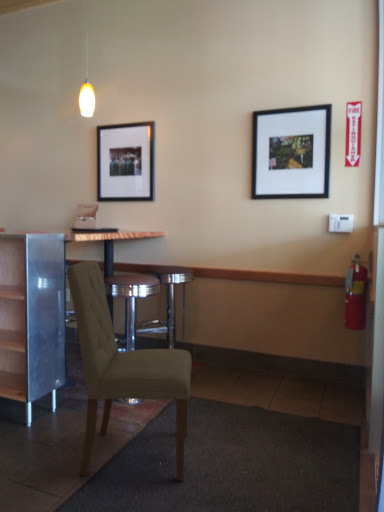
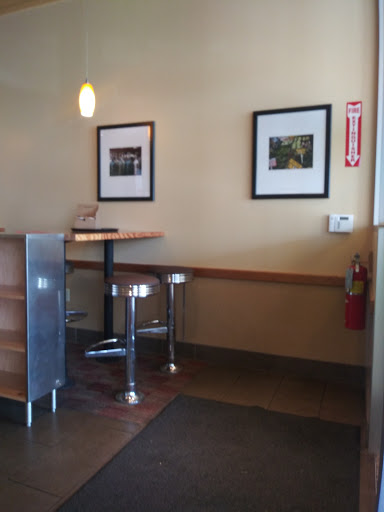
- dining chair [66,259,193,482]
